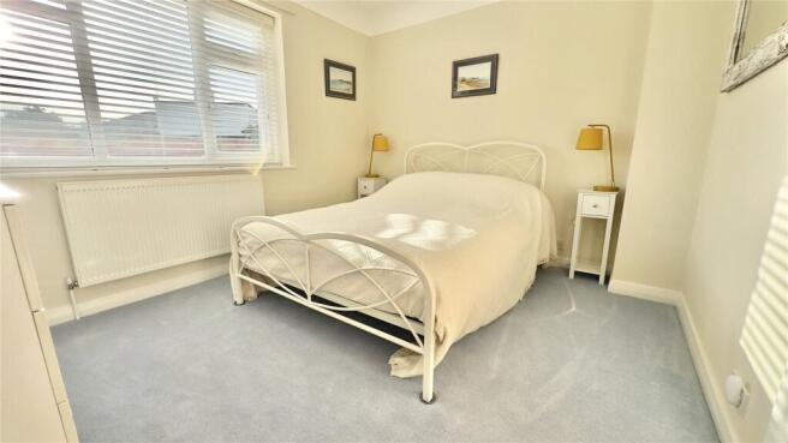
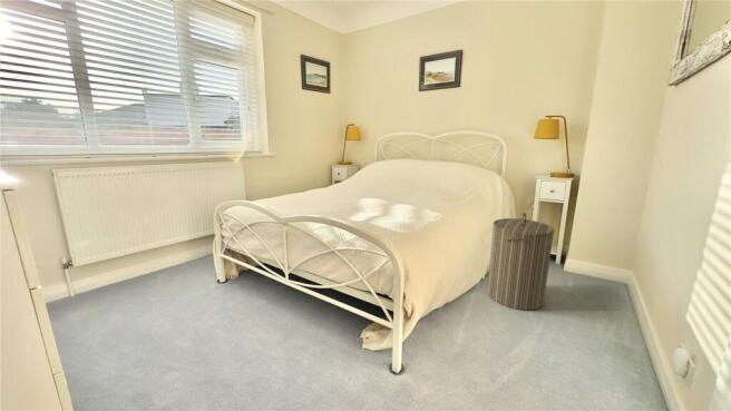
+ laundry hamper [486,212,556,311]
